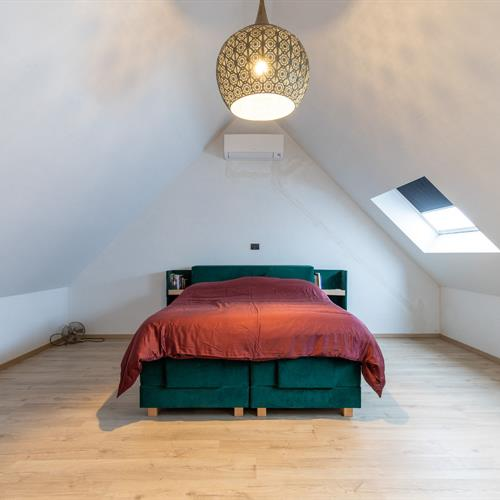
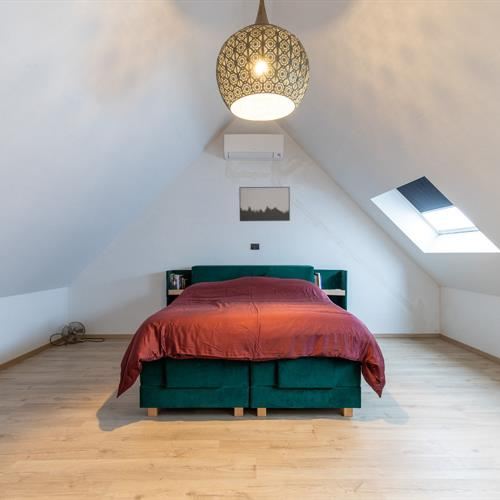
+ wall art [238,186,291,222]
